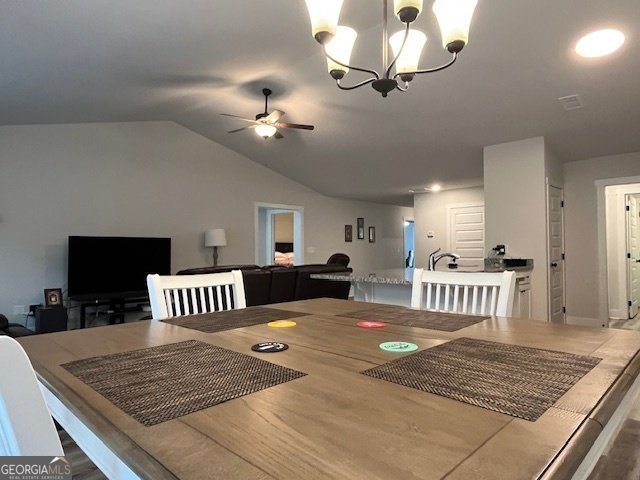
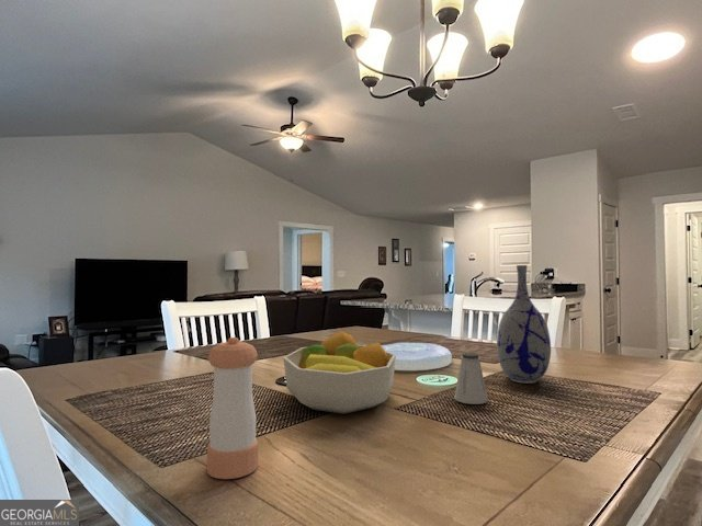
+ fruit bowl [282,330,396,415]
+ plate [381,342,453,371]
+ vase [496,264,552,385]
+ saltshaker [453,352,489,405]
+ pepper shaker [206,336,259,480]
